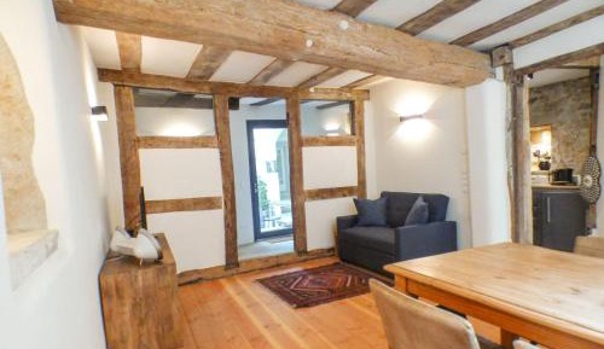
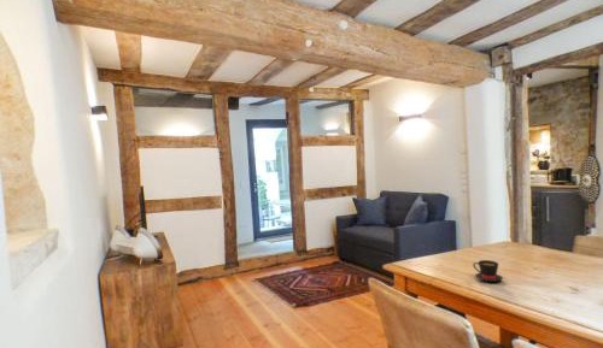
+ teacup [472,259,504,283]
